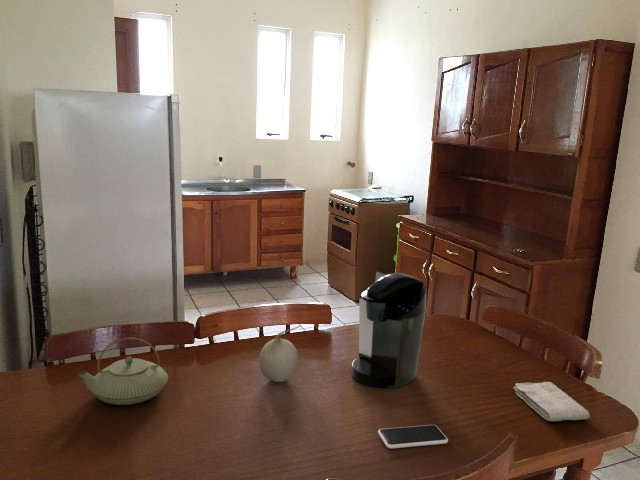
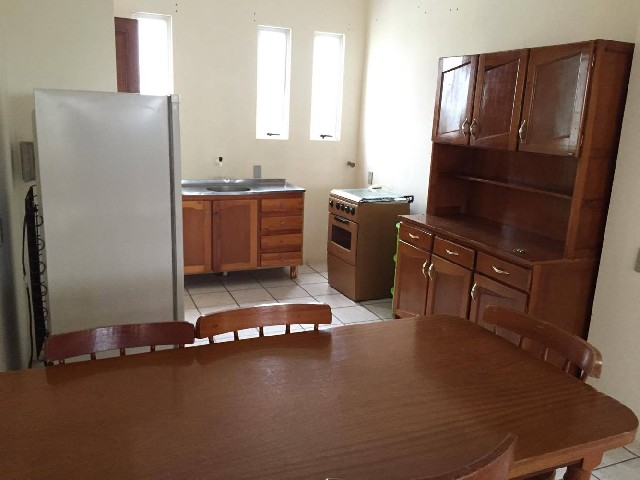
- coffee maker [351,271,427,389]
- washcloth [513,381,591,422]
- smartphone [377,424,449,450]
- teapot [76,336,169,406]
- fruit [258,324,302,383]
